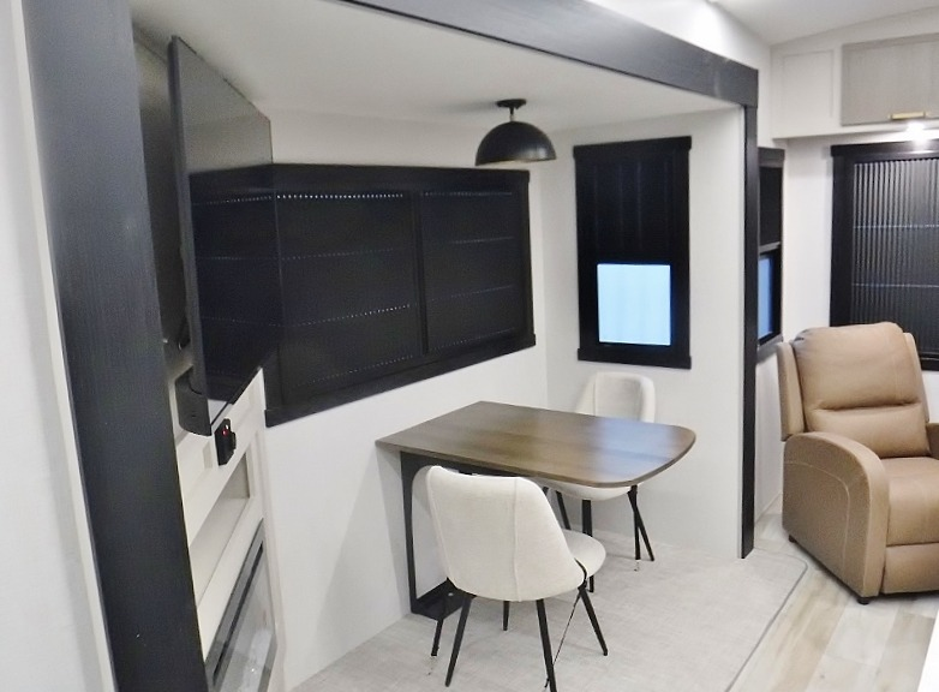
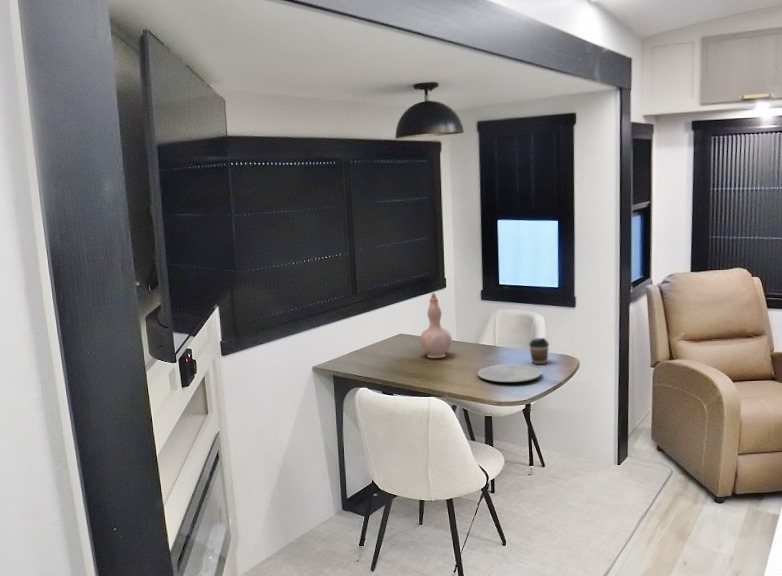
+ coffee cup [528,337,550,365]
+ plate [477,363,543,383]
+ vase [419,292,453,359]
